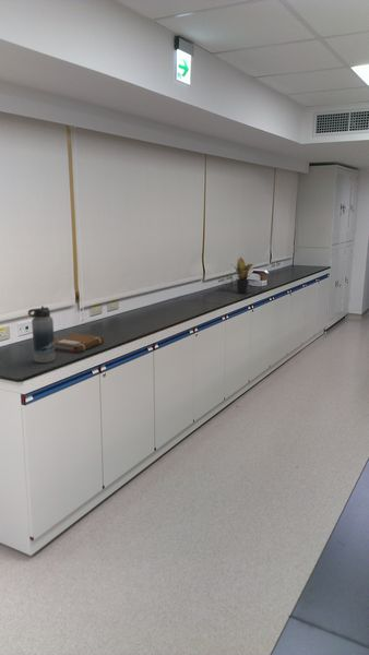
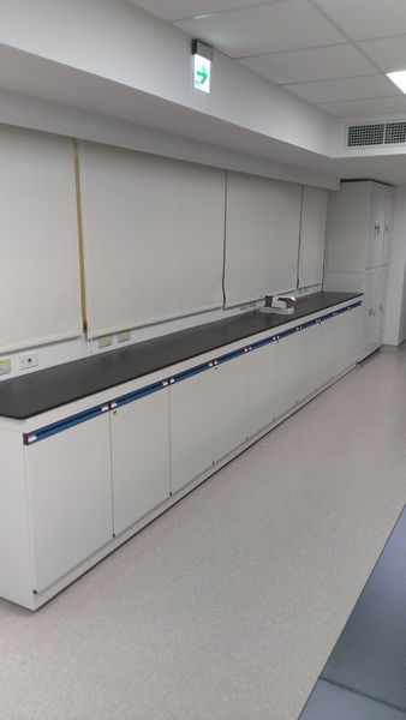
- water bottle [27,305,56,364]
- potted plant [231,257,254,295]
- notebook [55,332,105,354]
